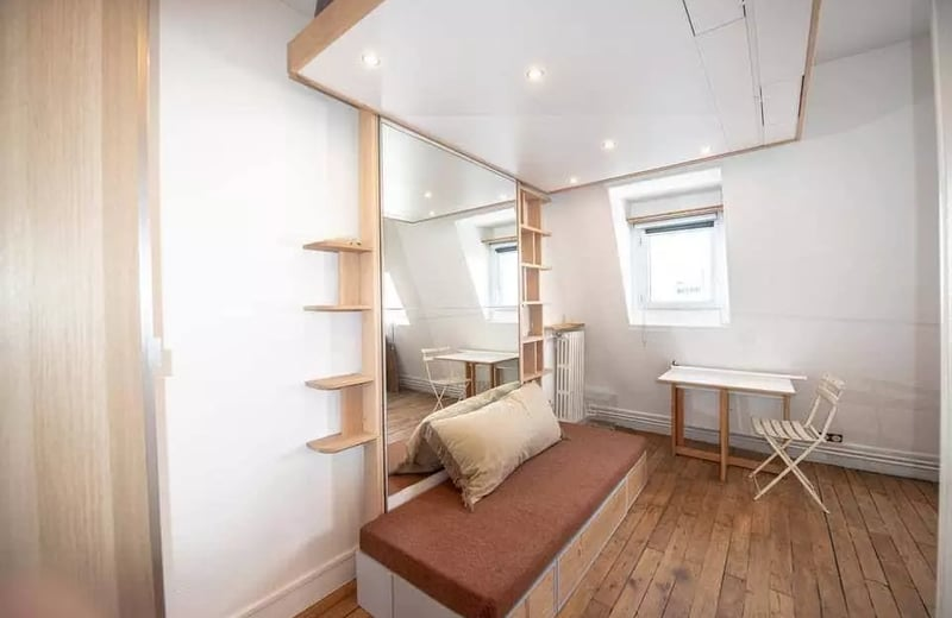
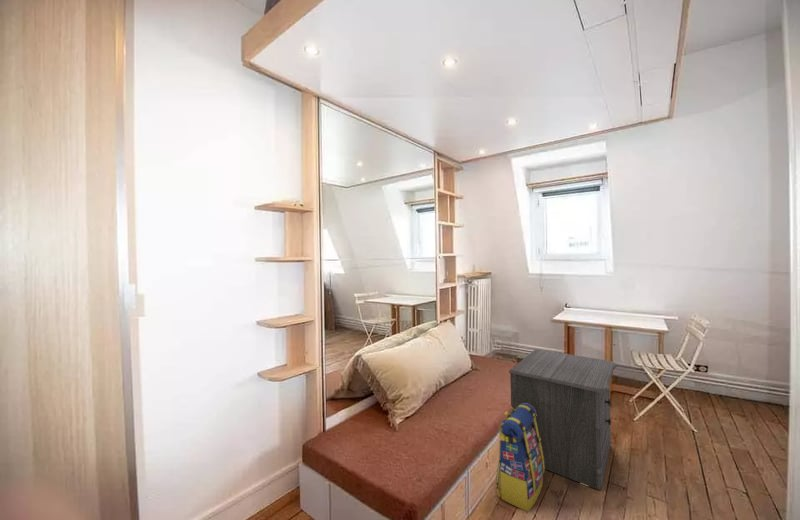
+ backpack [494,403,546,512]
+ nightstand [508,348,618,491]
